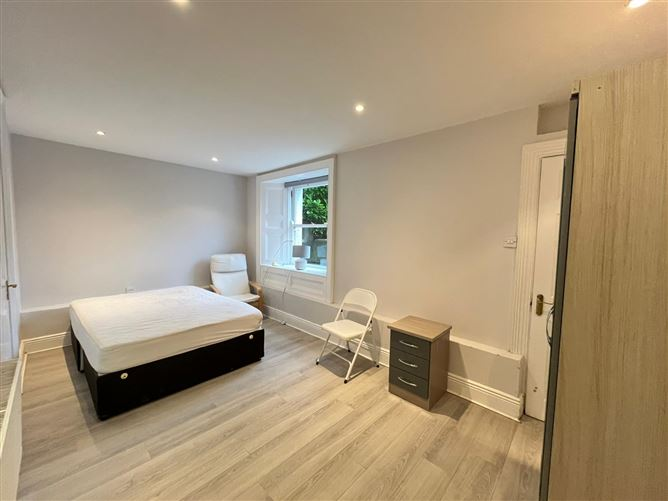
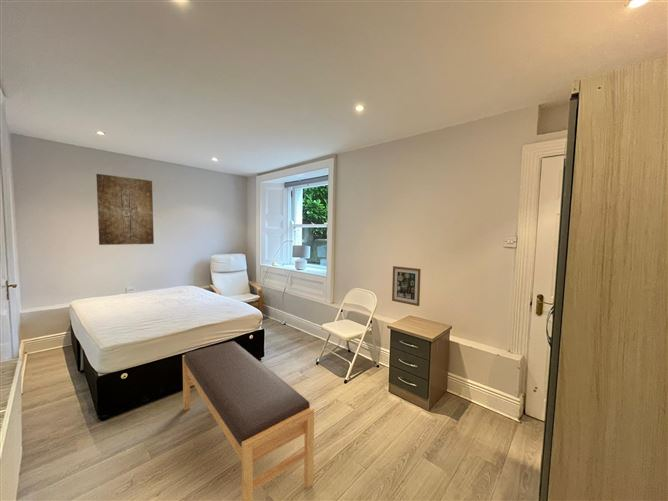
+ wall art [391,265,422,307]
+ wall art [95,173,155,246]
+ bench [182,340,315,501]
